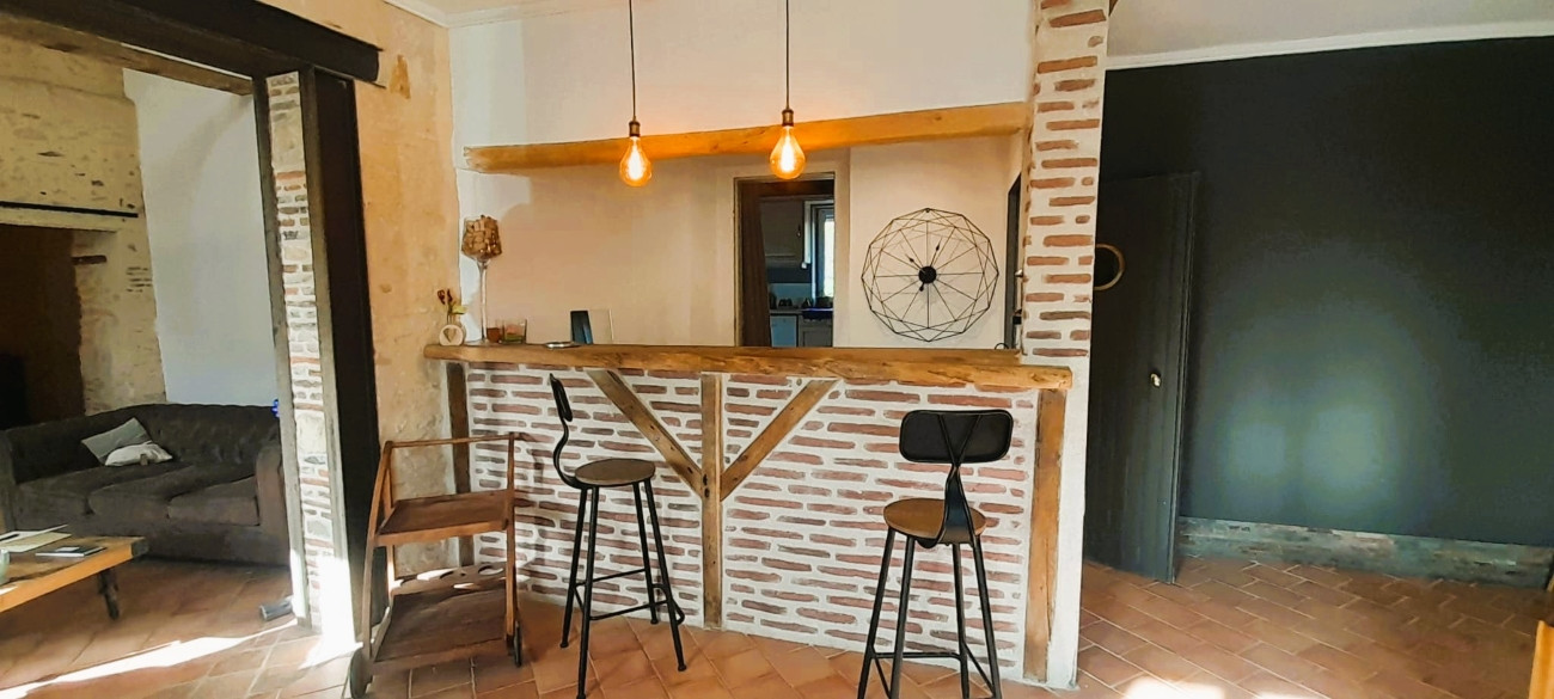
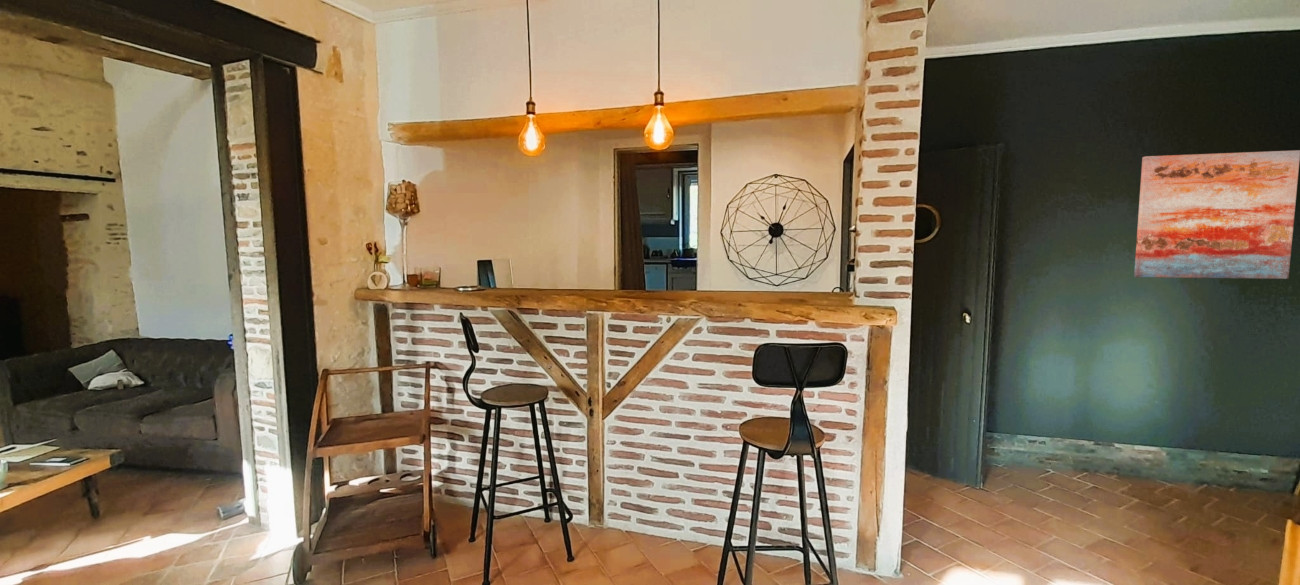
+ wall art [1133,149,1300,280]
